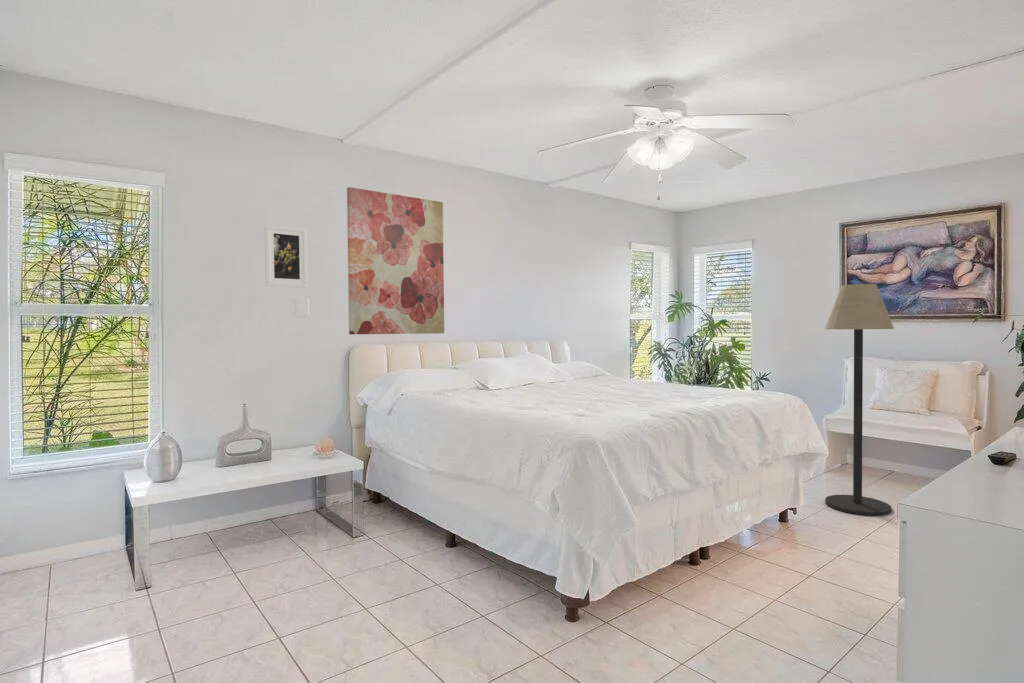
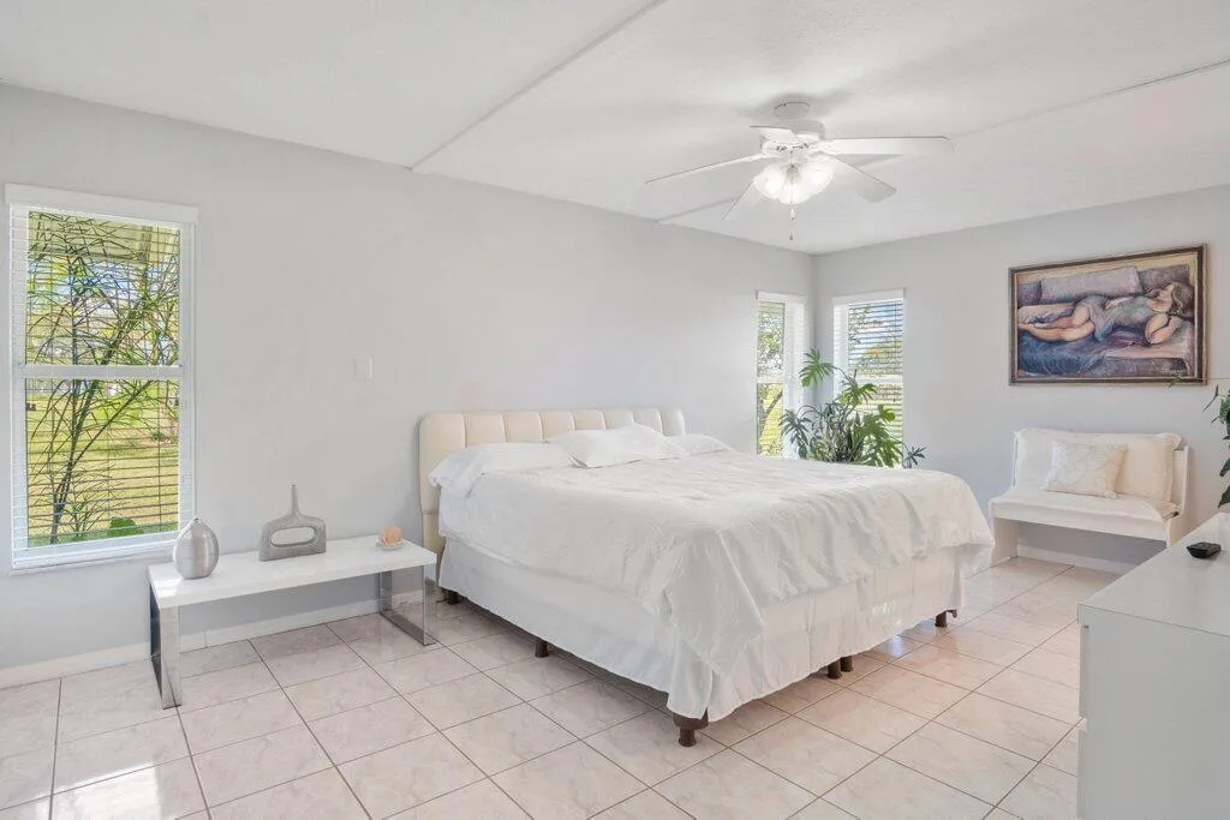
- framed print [264,224,309,288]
- floor lamp [824,283,895,517]
- wall art [346,186,445,335]
